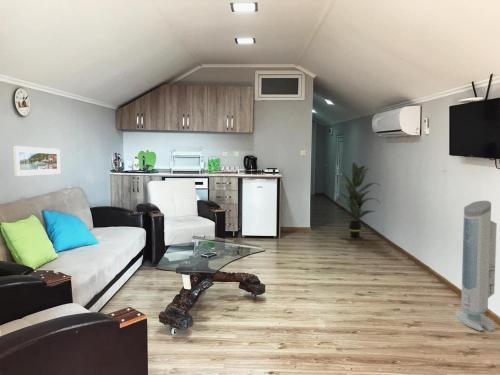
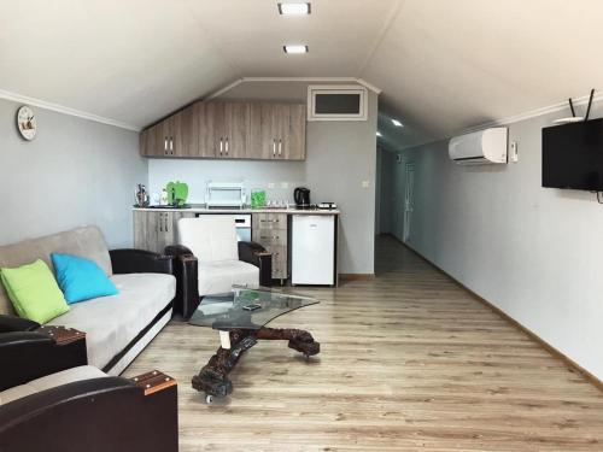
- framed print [12,145,61,177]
- air purifier [454,200,498,332]
- indoor plant [333,161,381,238]
